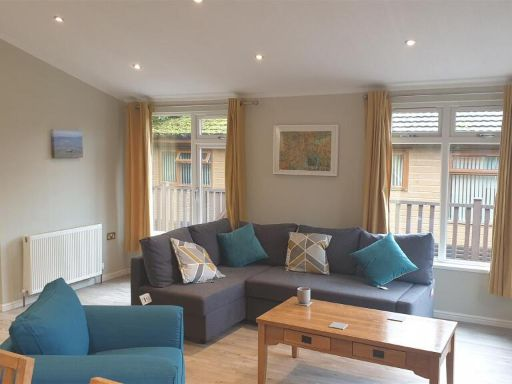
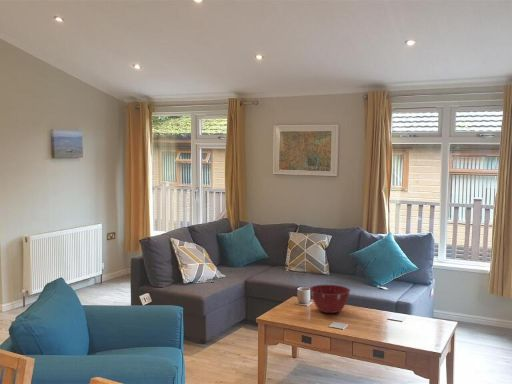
+ mixing bowl [309,284,351,314]
